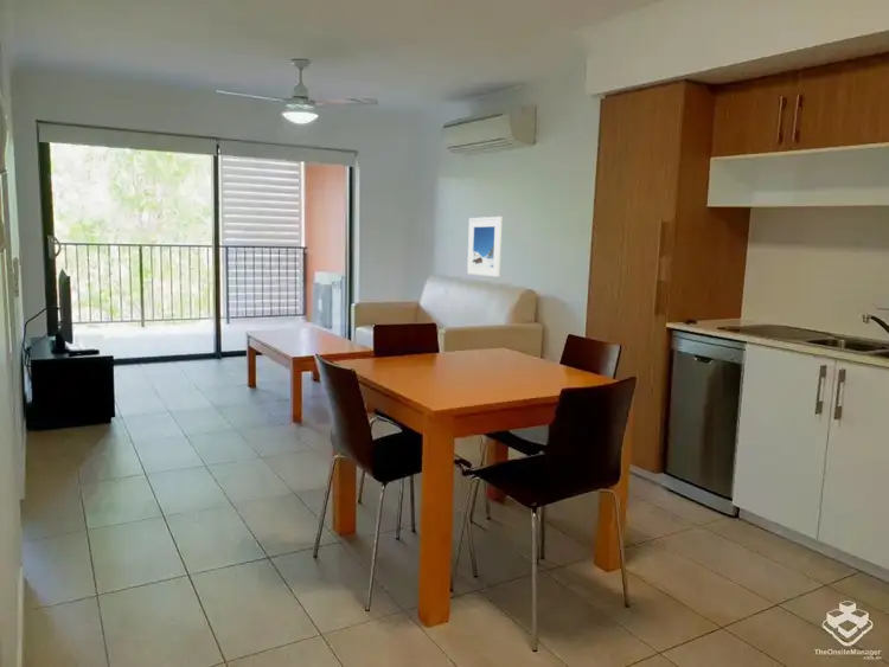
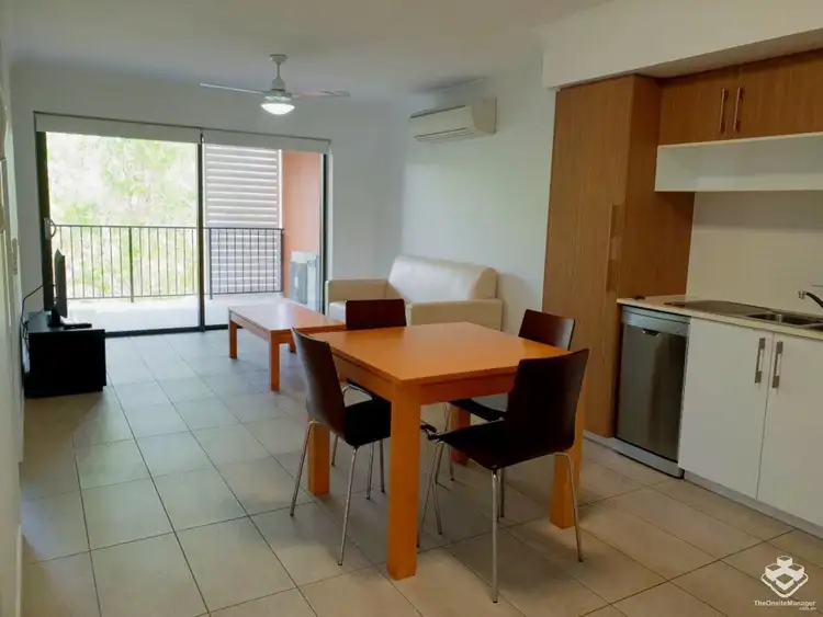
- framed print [466,216,504,278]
